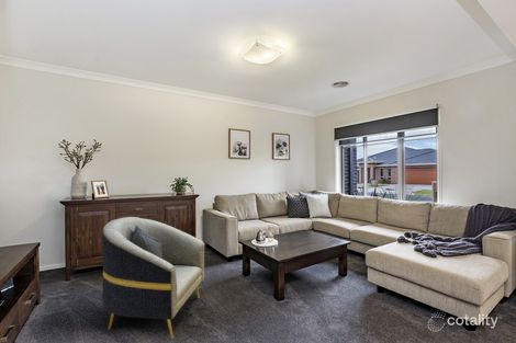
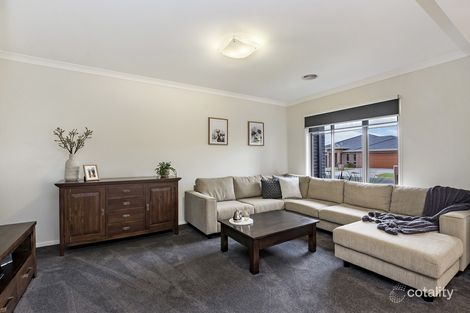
- armchair [101,216,205,340]
